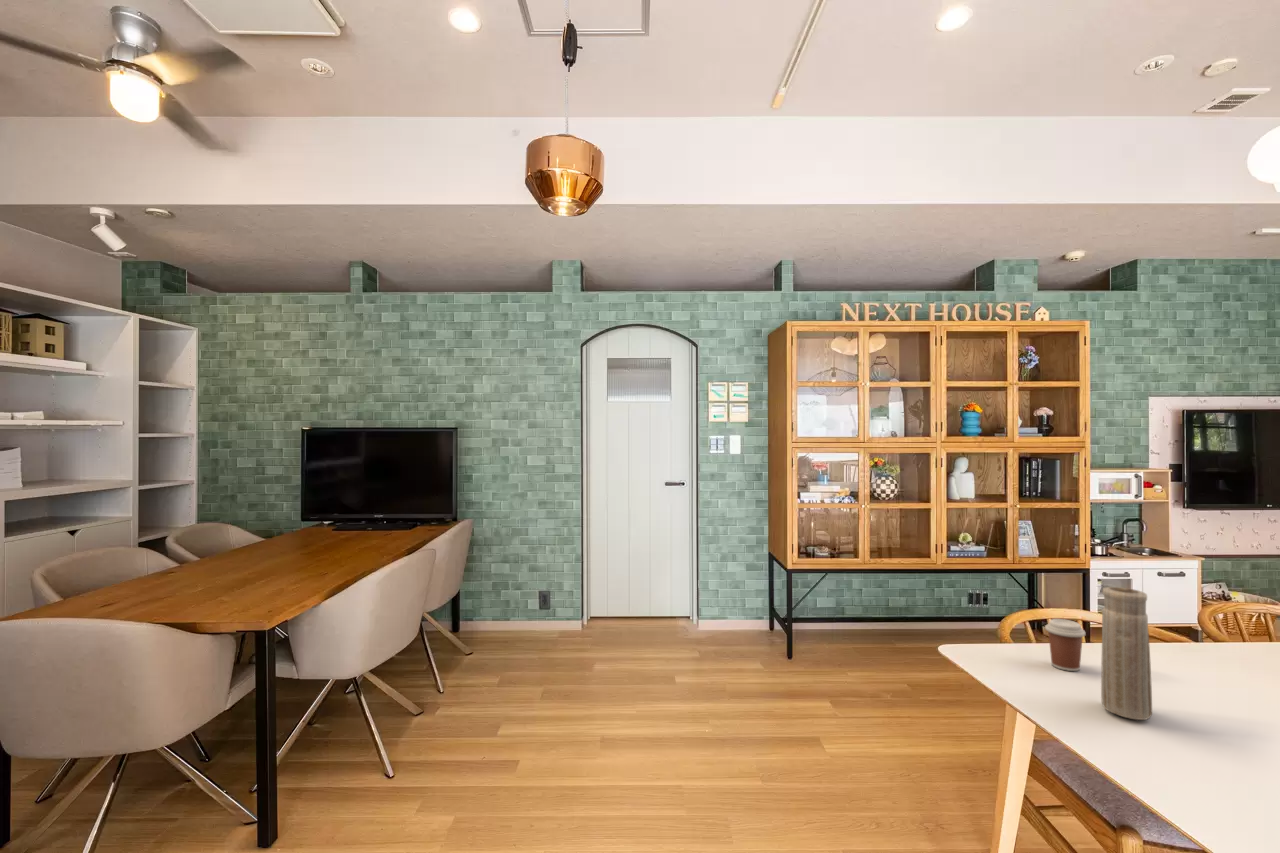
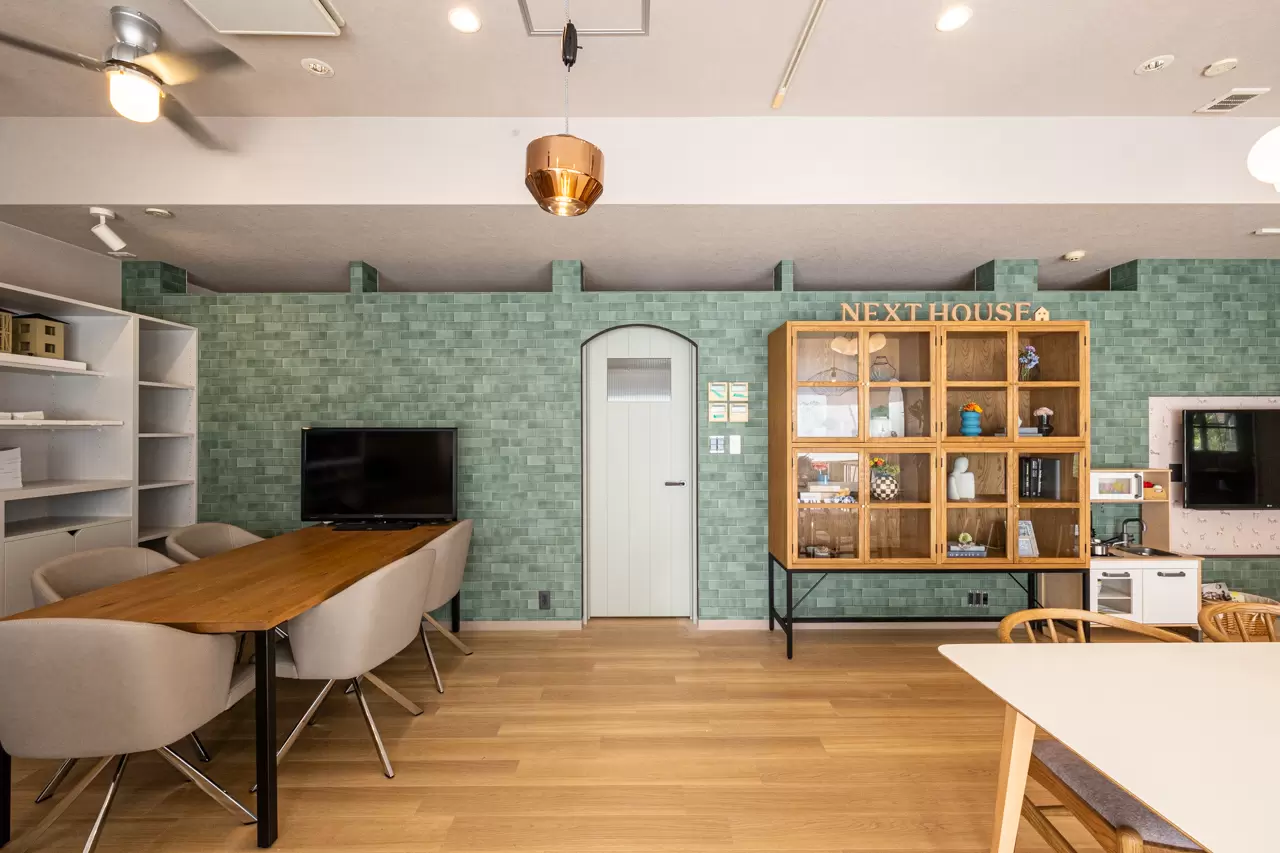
- coffee cup [1044,618,1087,672]
- vase [1100,586,1153,721]
